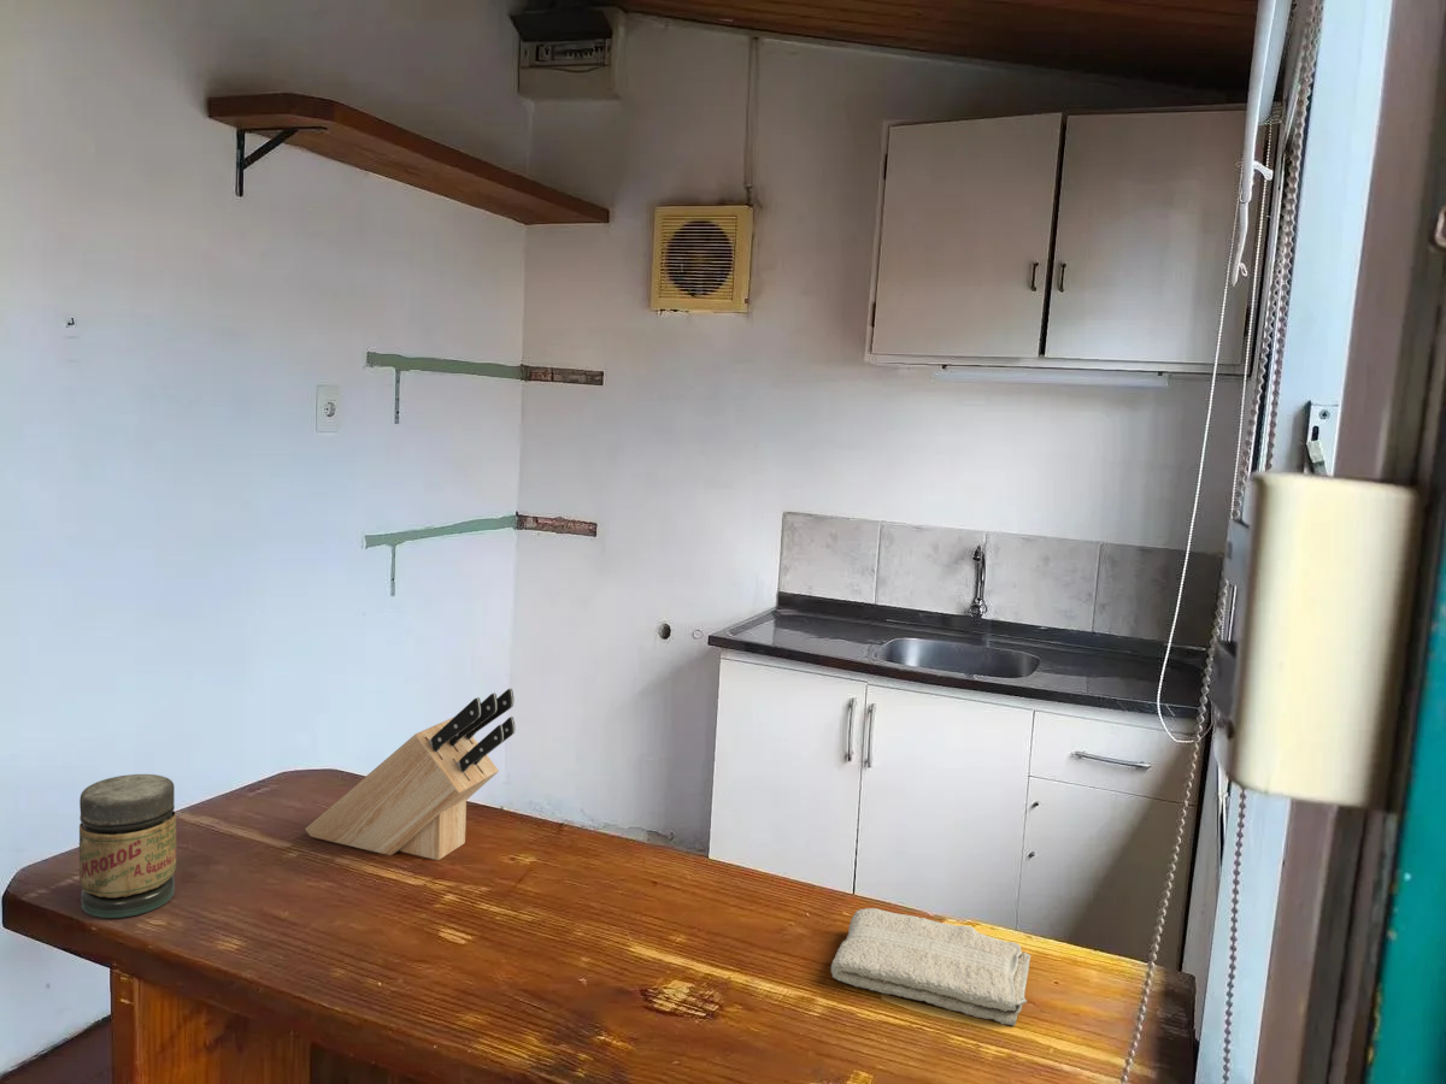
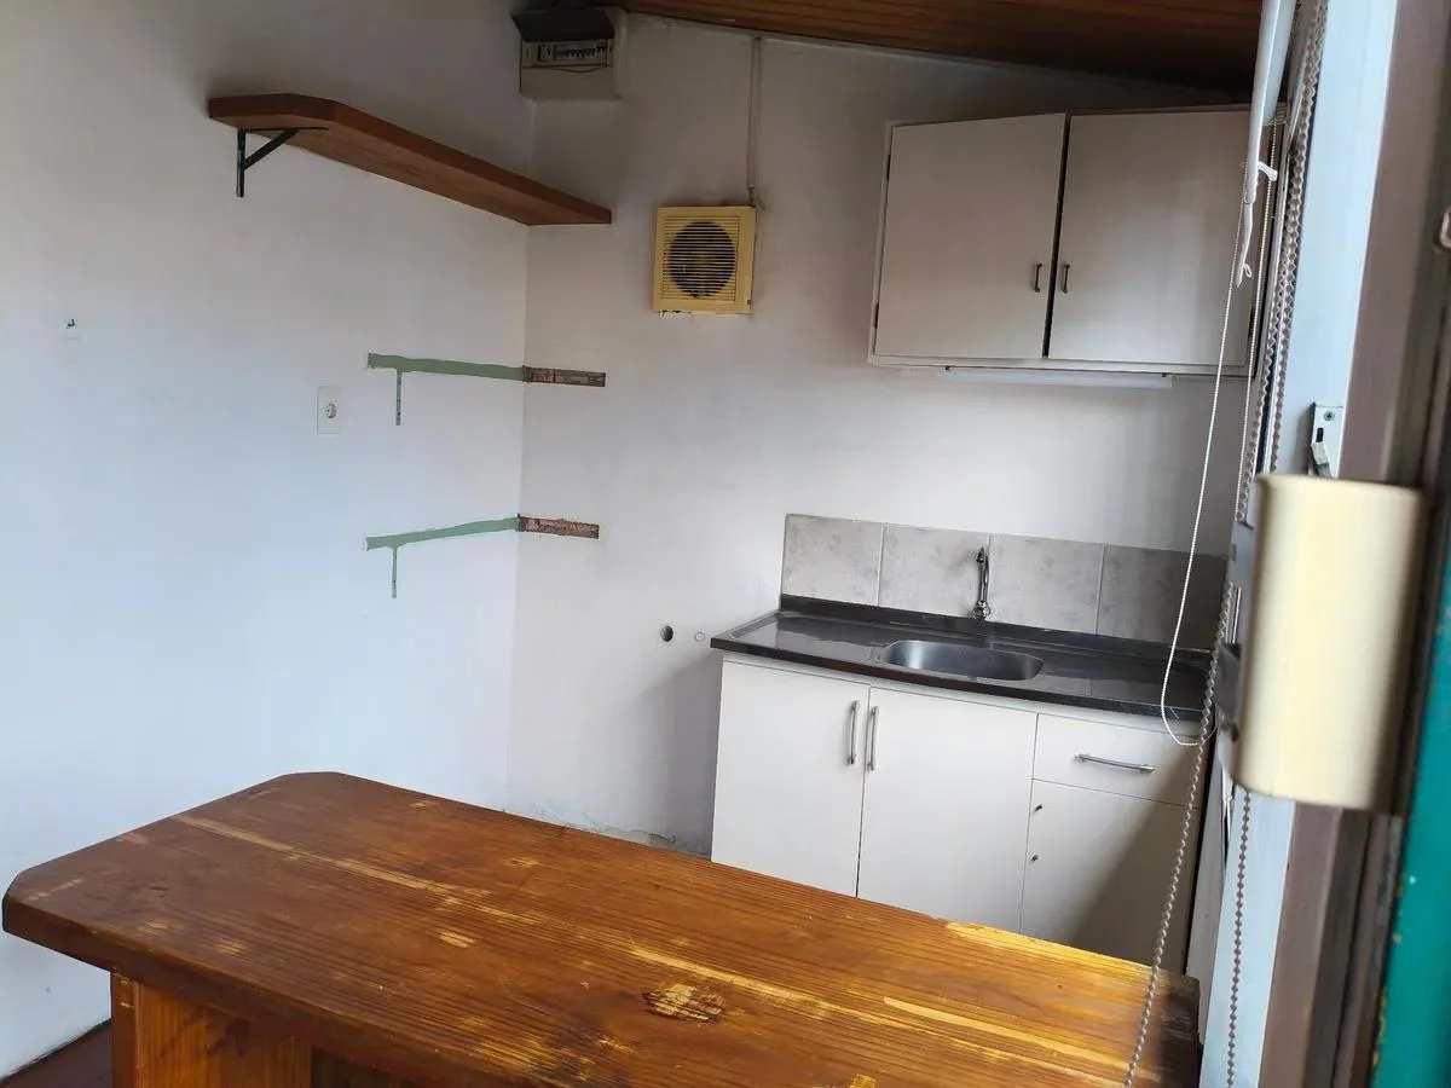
- jar [78,773,177,919]
- washcloth [830,907,1031,1027]
- knife block [305,688,516,861]
